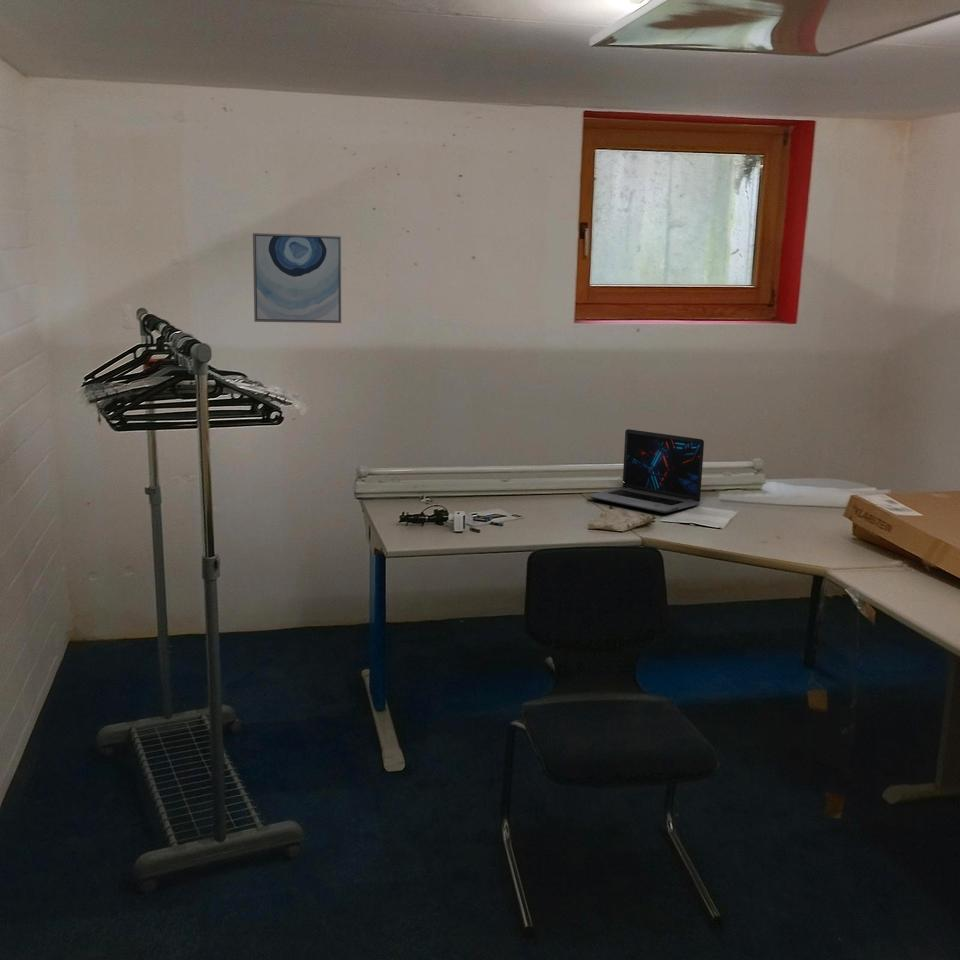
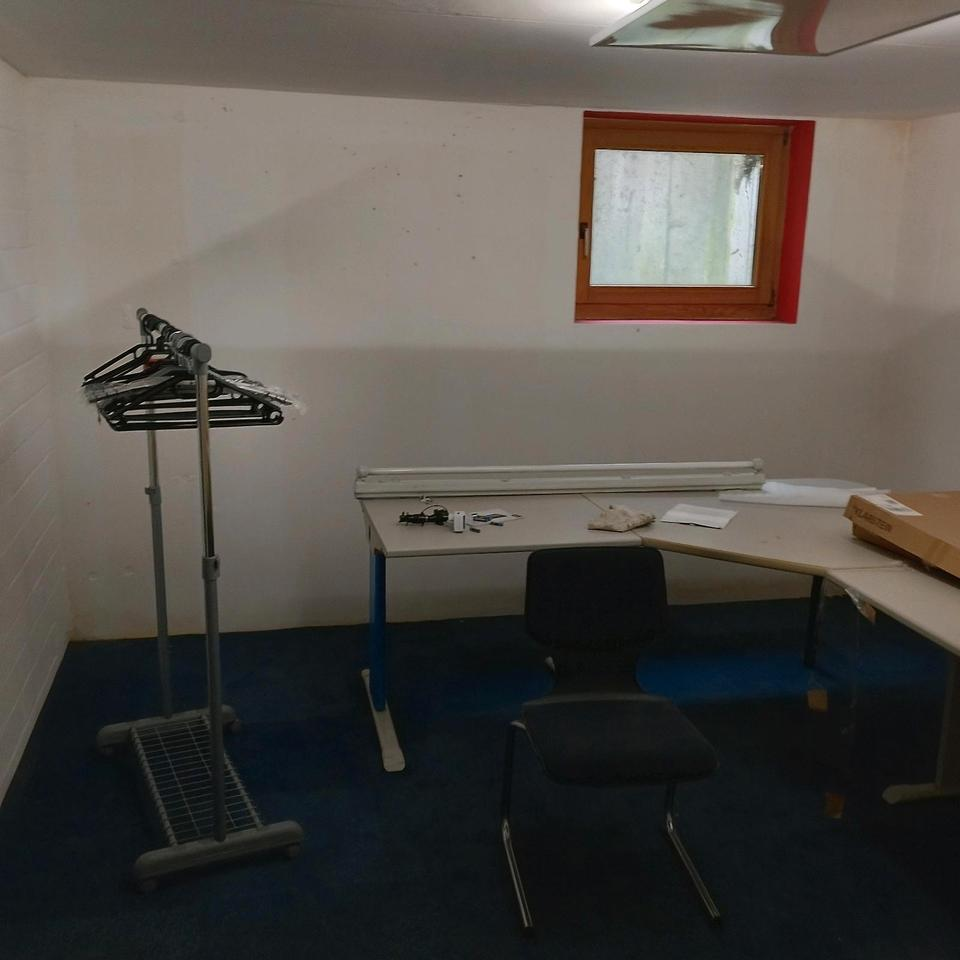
- laptop [586,428,705,514]
- wall art [252,232,342,324]
